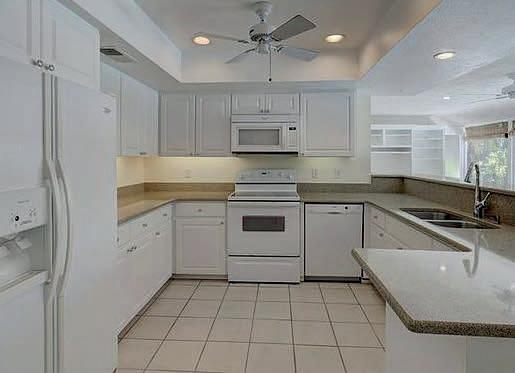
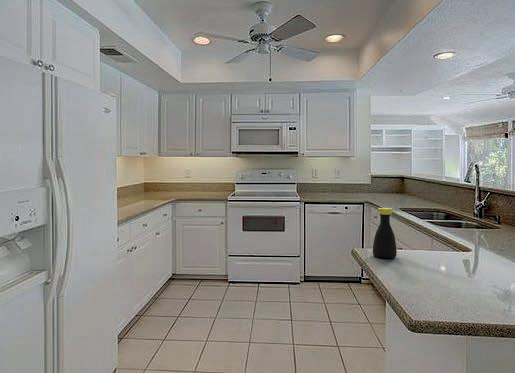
+ bottle [372,207,398,259]
